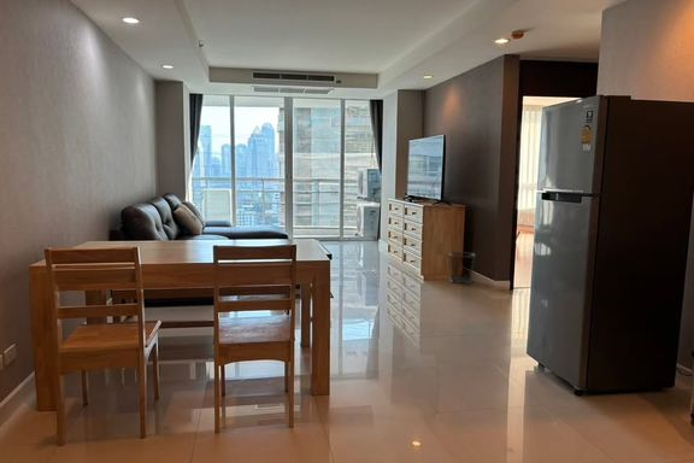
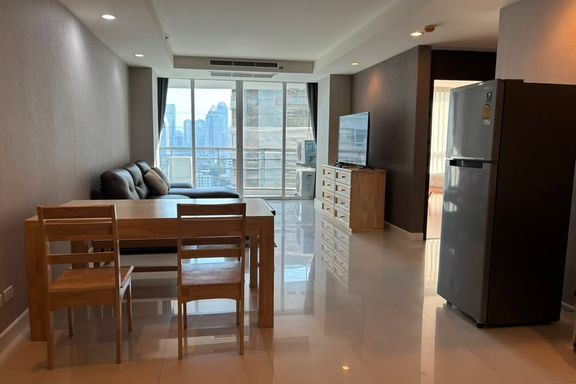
- waste bin [447,251,476,285]
